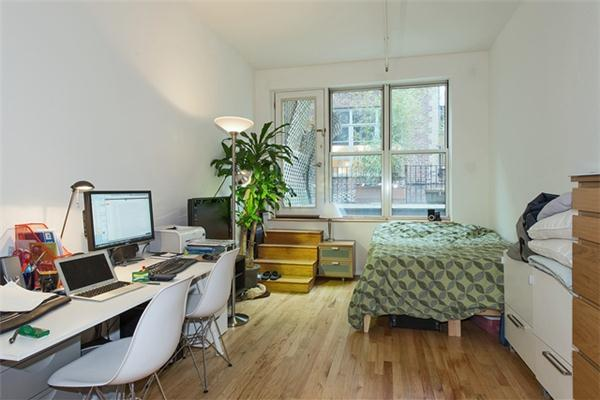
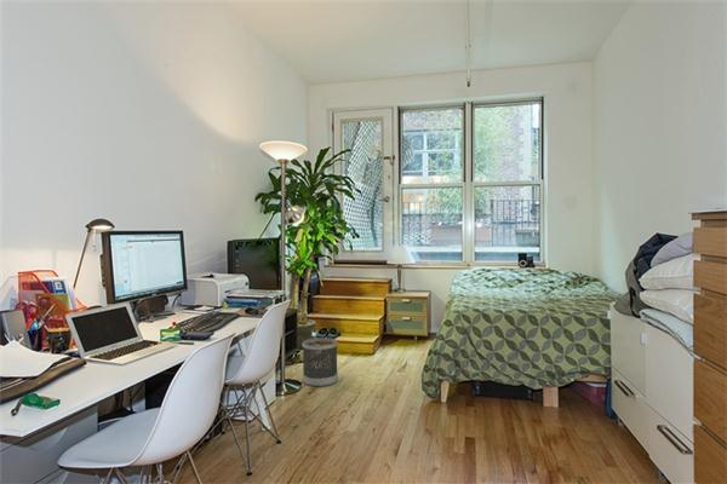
+ wastebasket [300,336,339,387]
